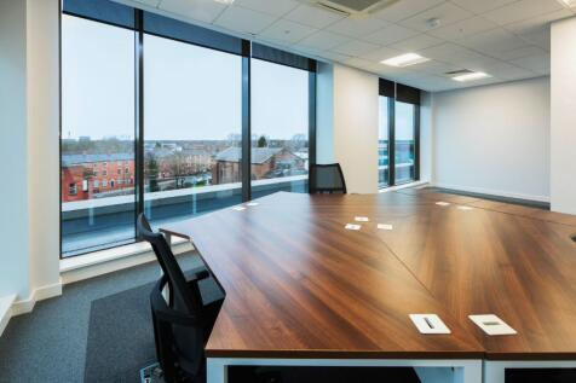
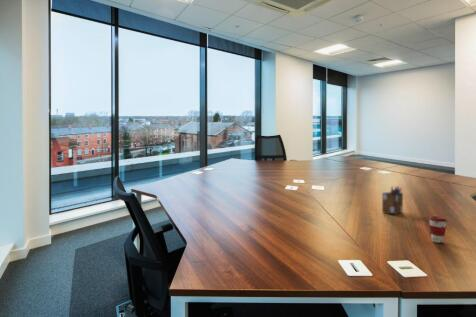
+ coffee cup [428,215,448,244]
+ desk organizer [381,185,404,215]
